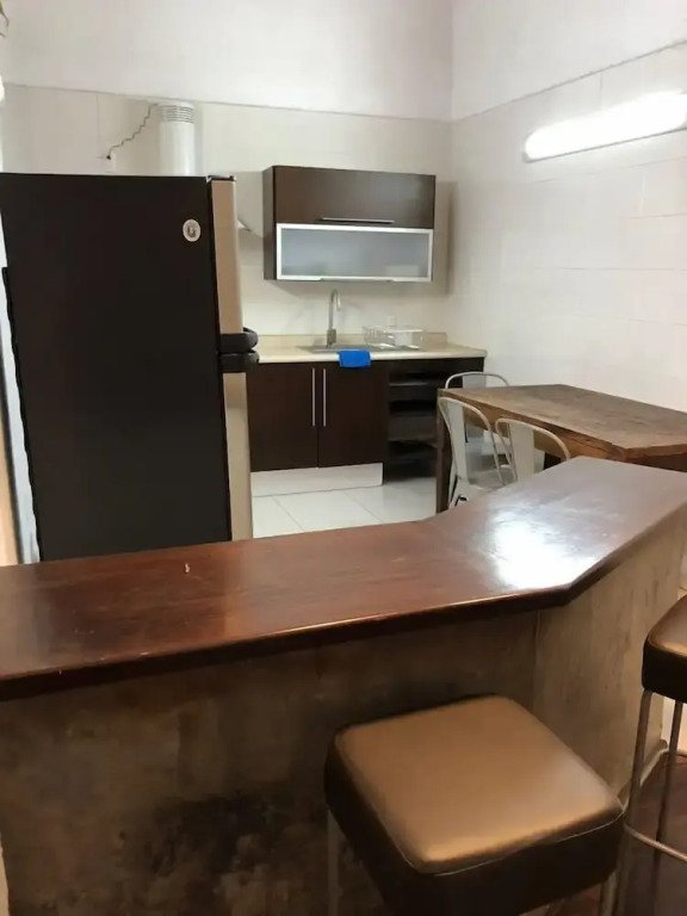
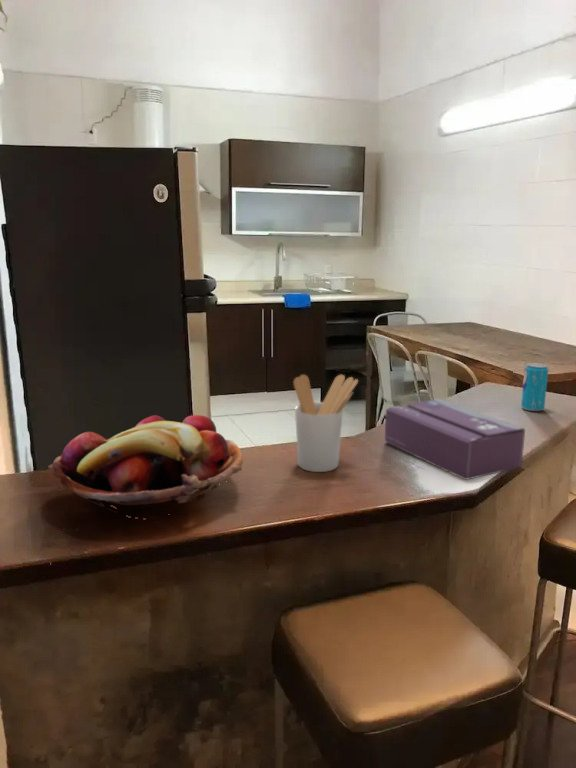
+ beverage can [520,362,549,412]
+ tissue box [384,397,526,481]
+ utensil holder [292,374,359,473]
+ fruit basket [47,414,244,520]
